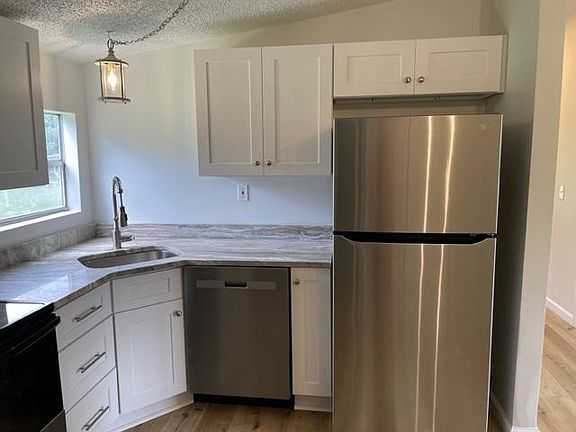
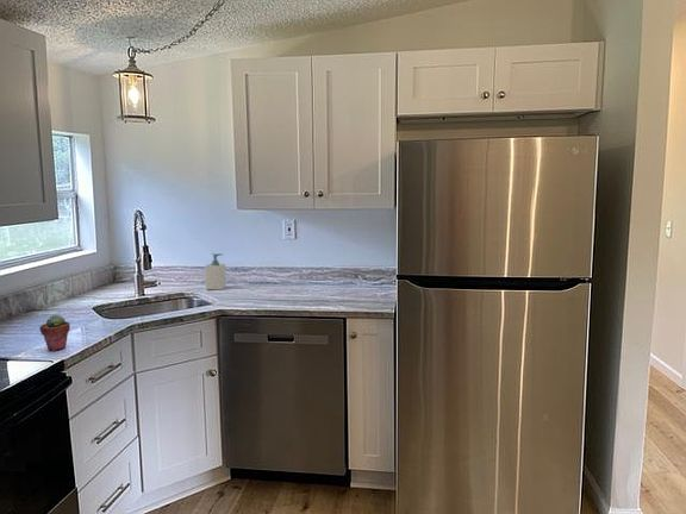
+ soap bottle [204,252,227,290]
+ potted succulent [38,314,71,352]
